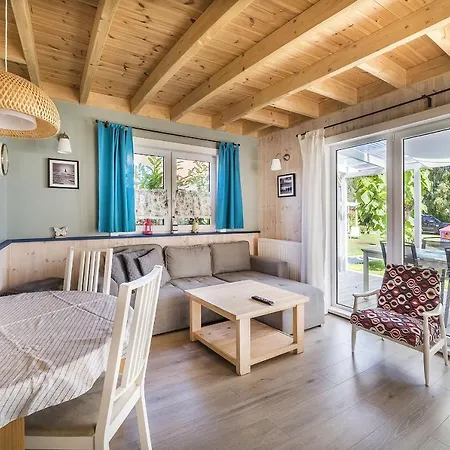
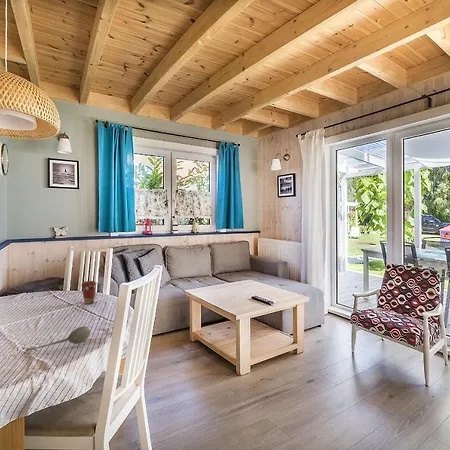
+ coffee cup [80,280,98,305]
+ soupspoon [25,325,91,353]
